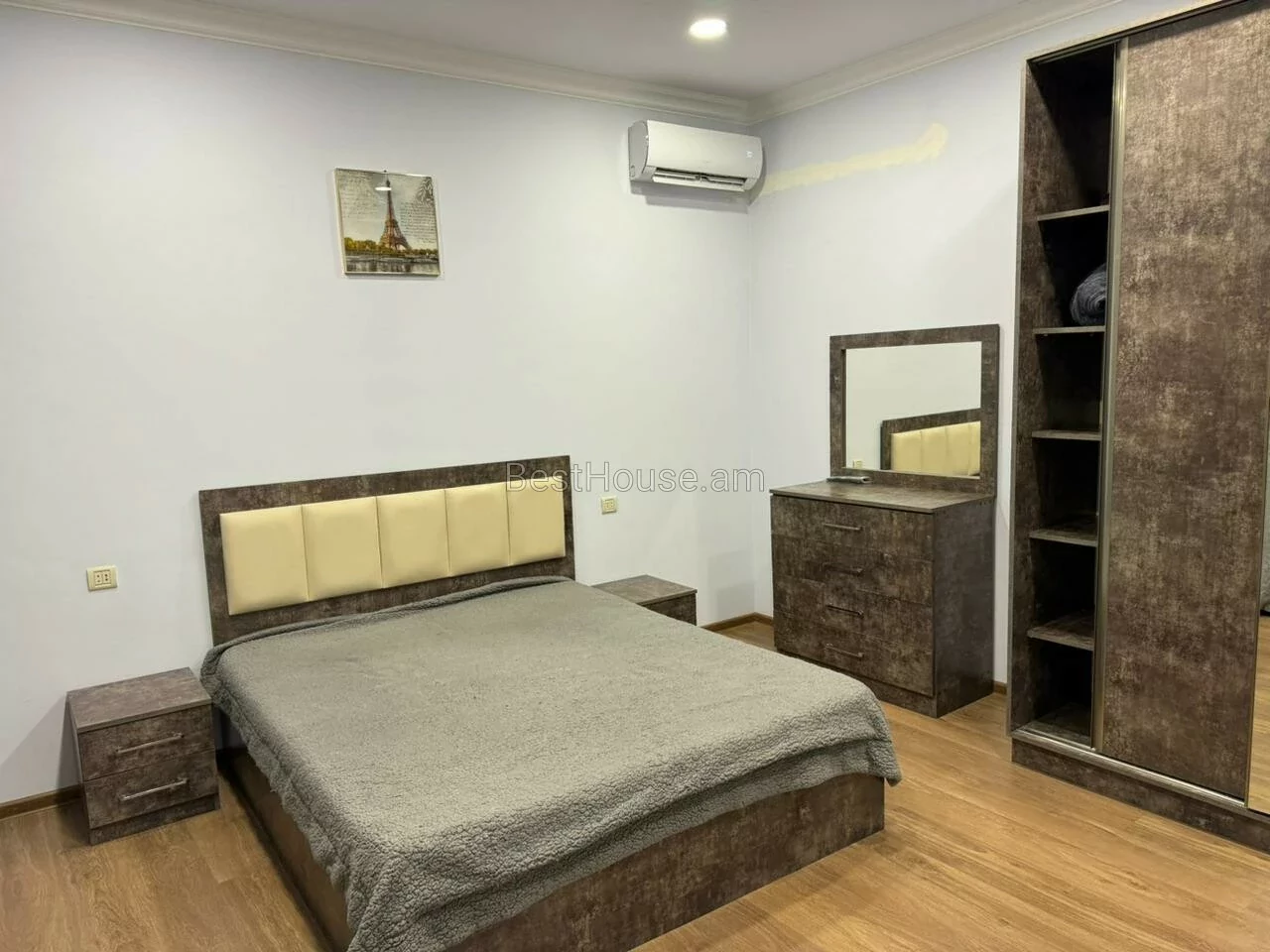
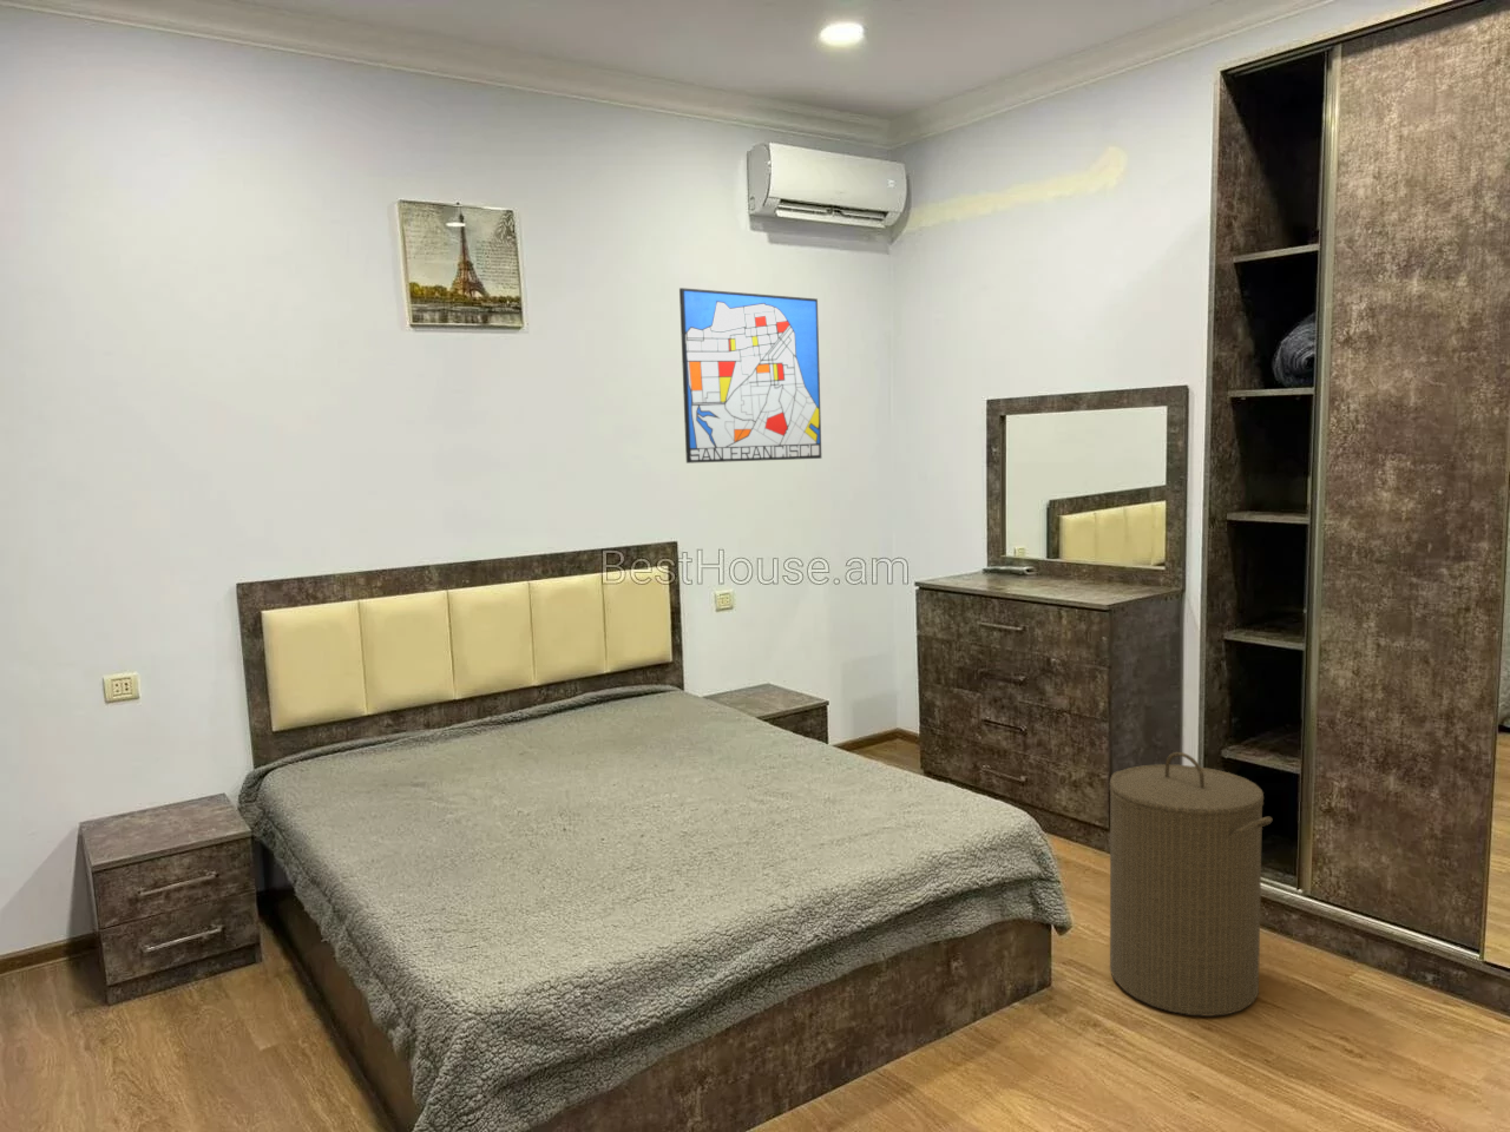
+ laundry hamper [1109,751,1273,1018]
+ wall art [679,287,823,465]
